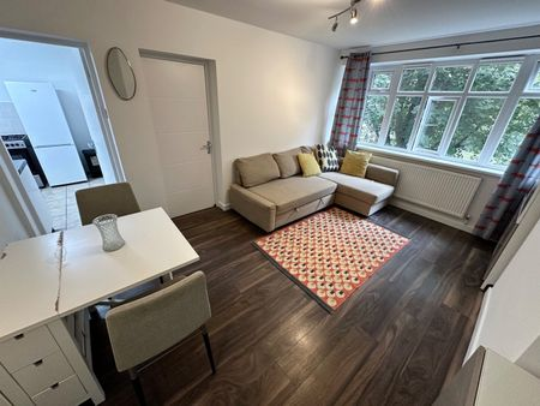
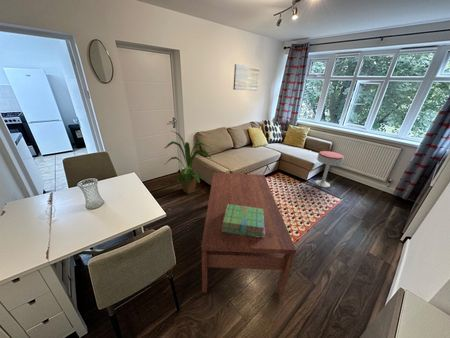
+ coffee table [200,172,297,297]
+ wall art [232,63,260,92]
+ stack of books [222,204,265,238]
+ side table [314,150,345,189]
+ house plant [164,130,213,195]
